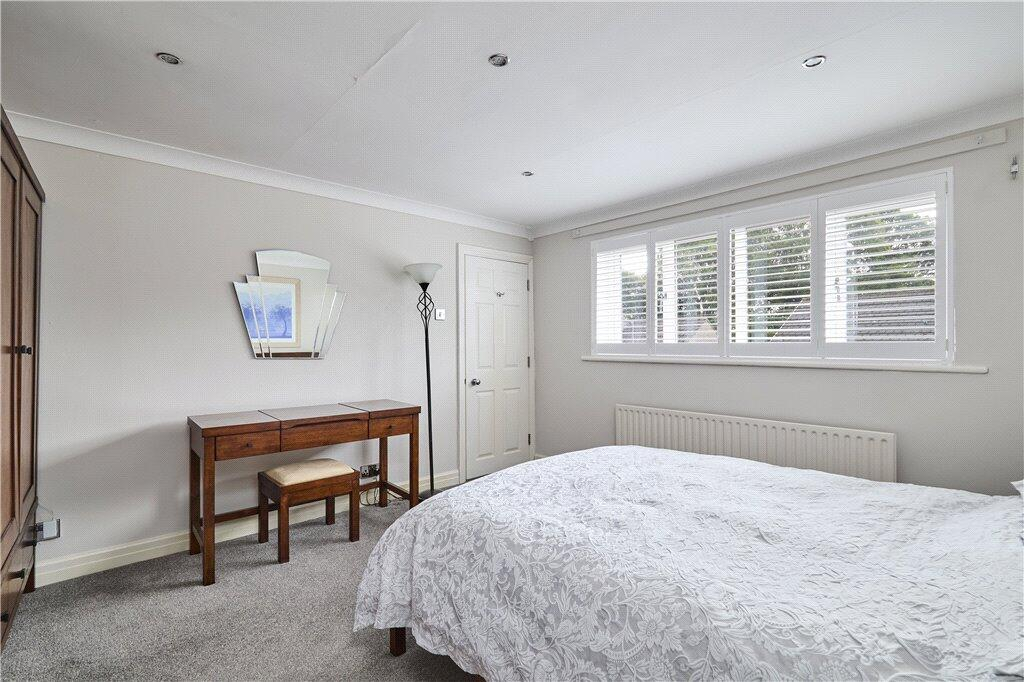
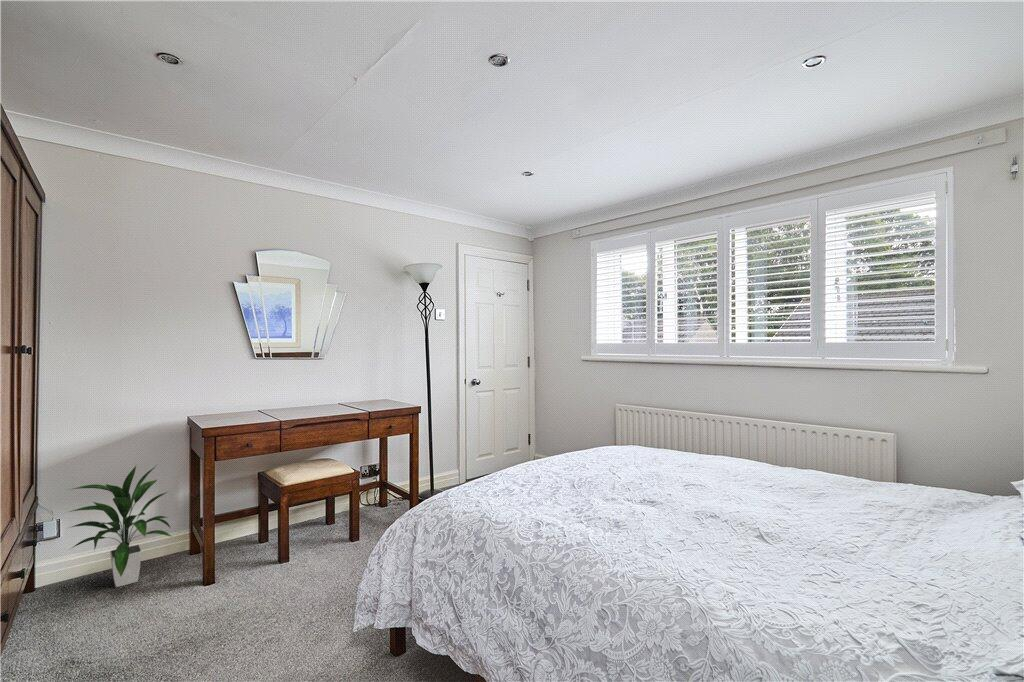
+ indoor plant [65,463,174,588]
